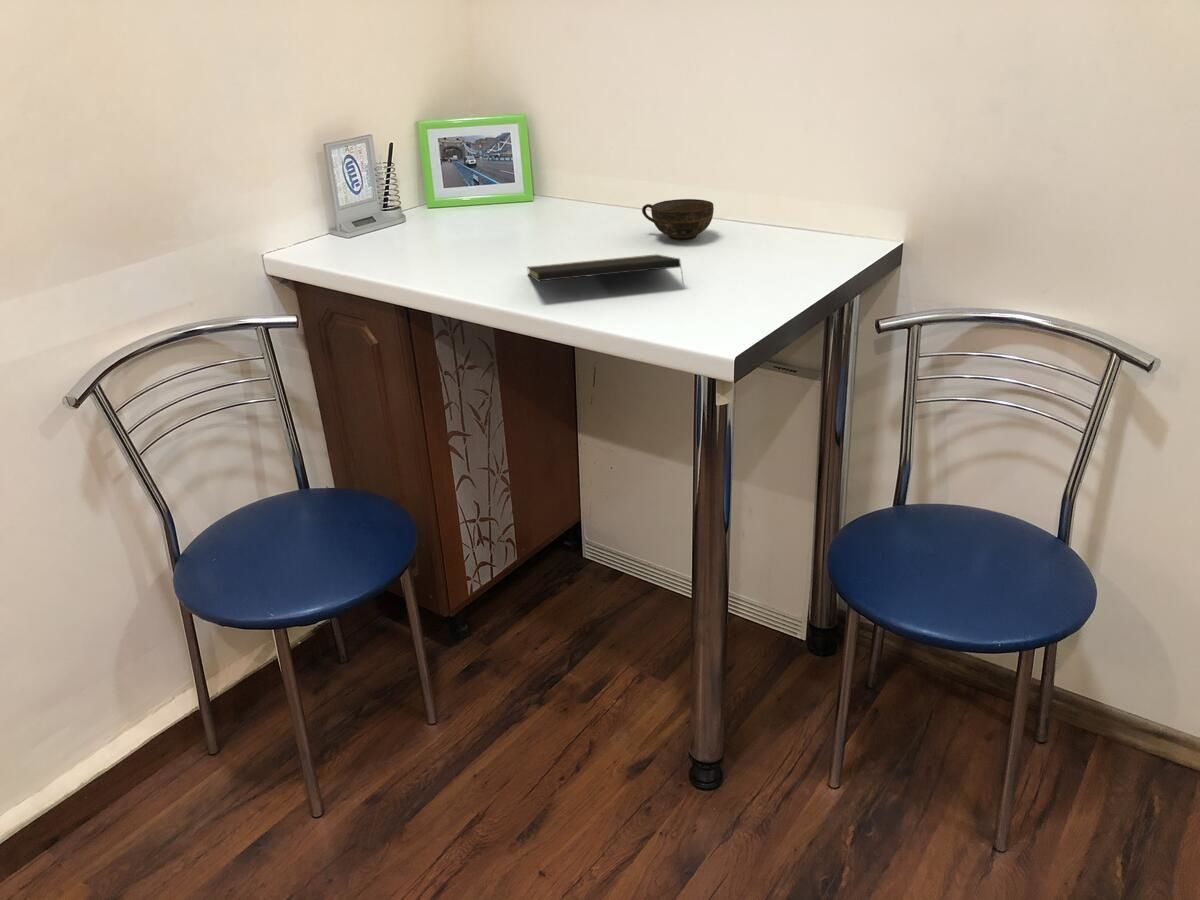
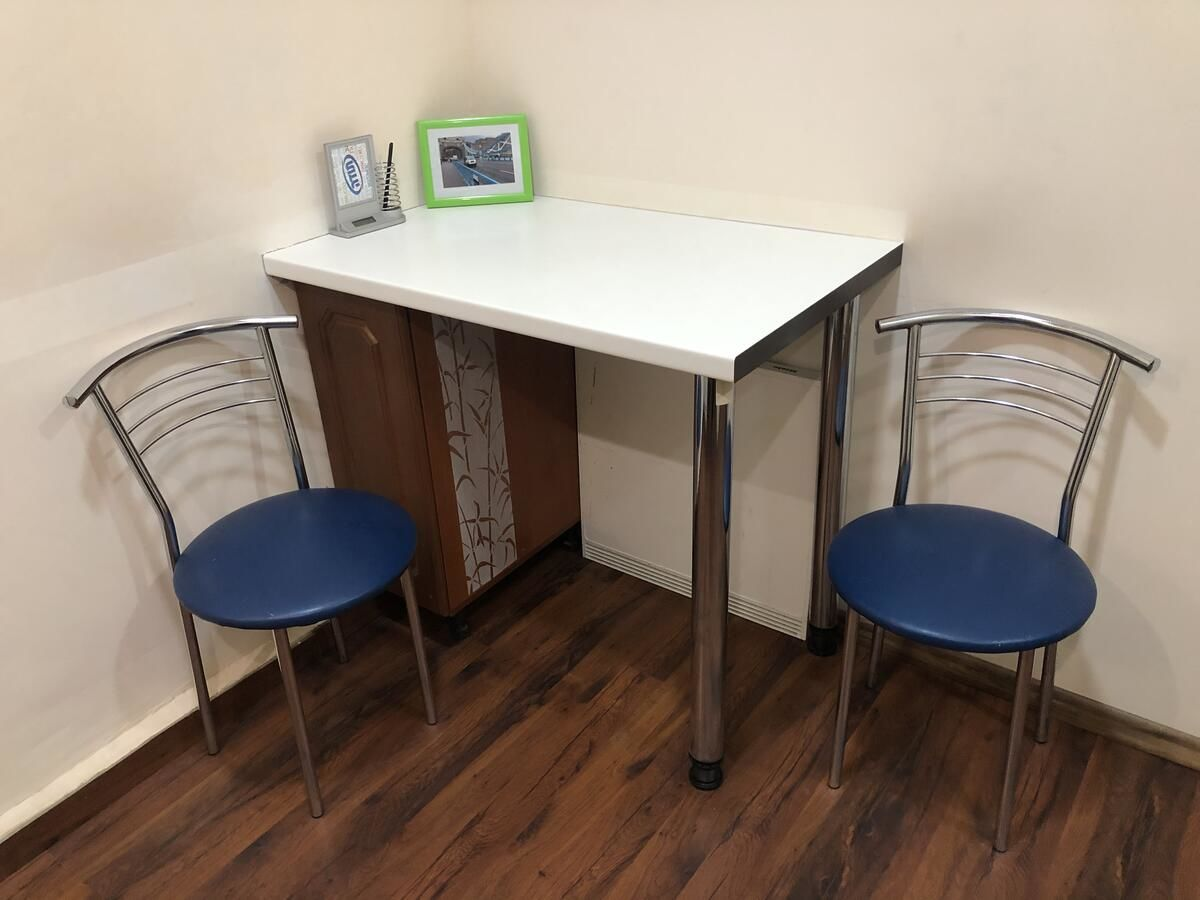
- notepad [526,253,685,286]
- cup [641,198,715,242]
